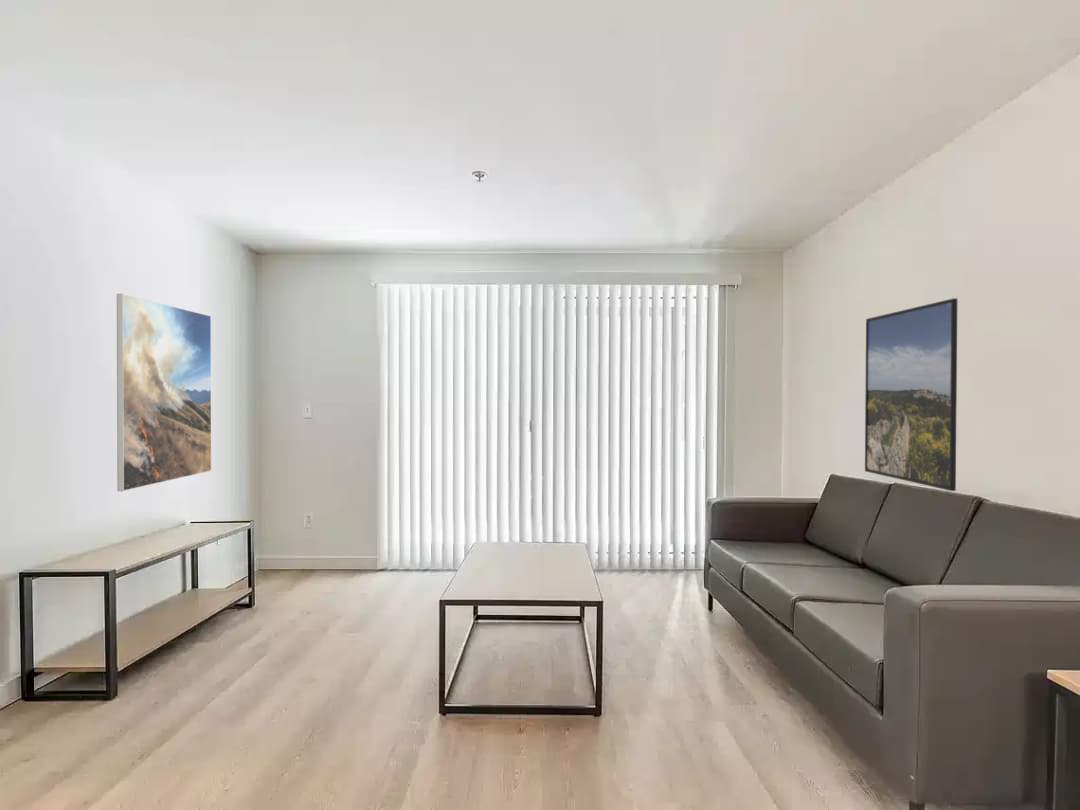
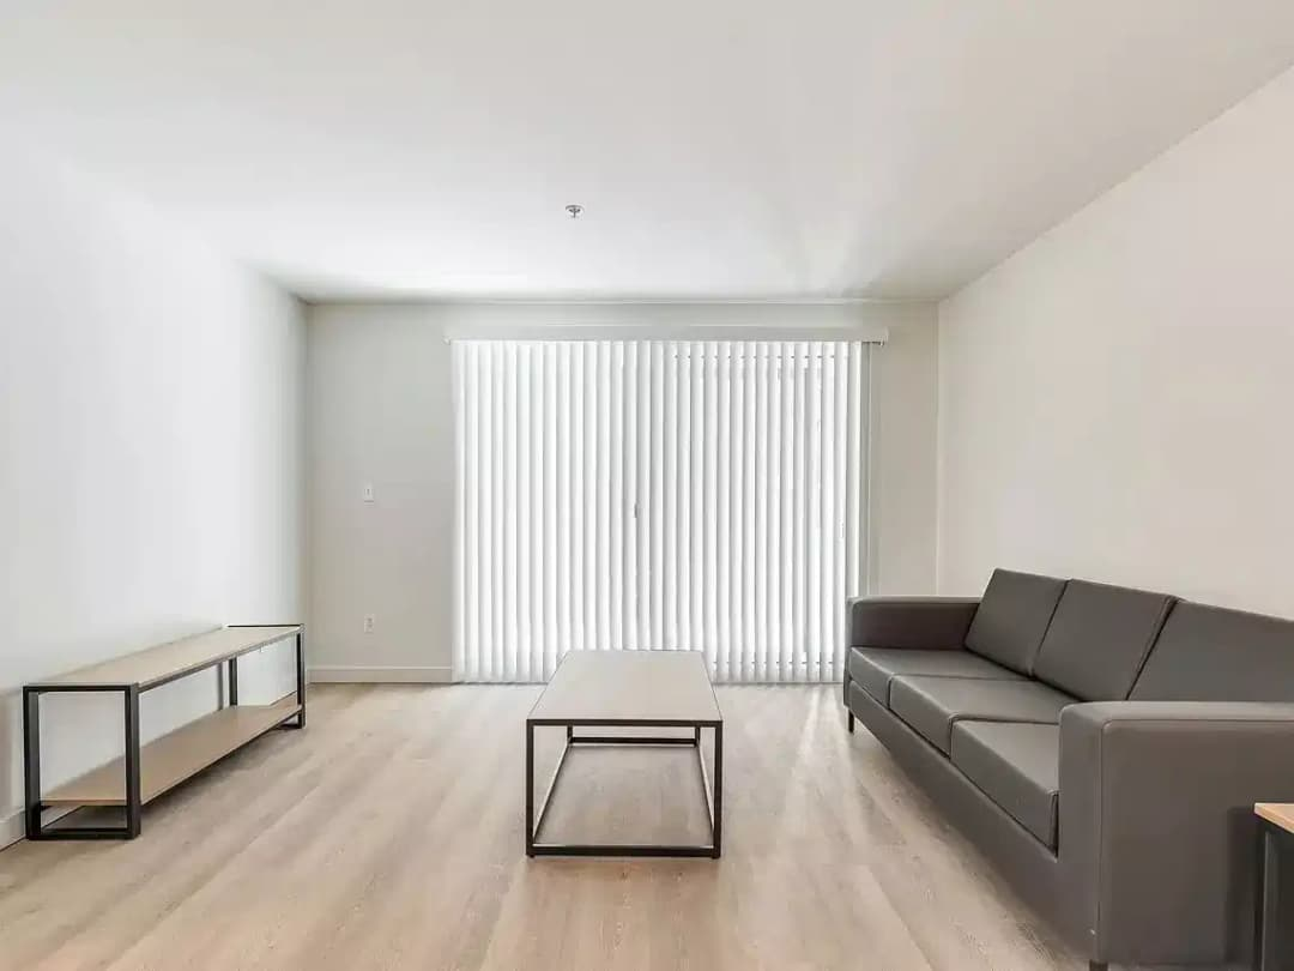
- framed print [864,297,959,492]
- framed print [116,293,212,492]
